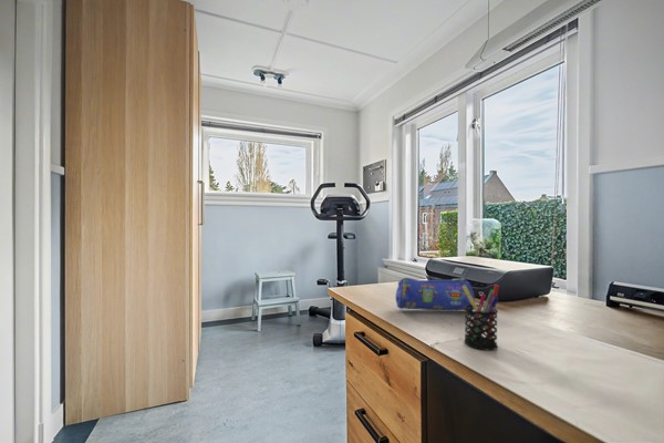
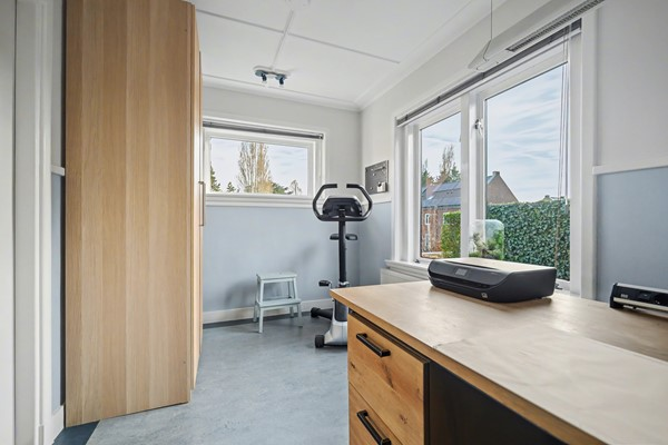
- pencil case [395,277,476,311]
- pen holder [461,284,500,351]
